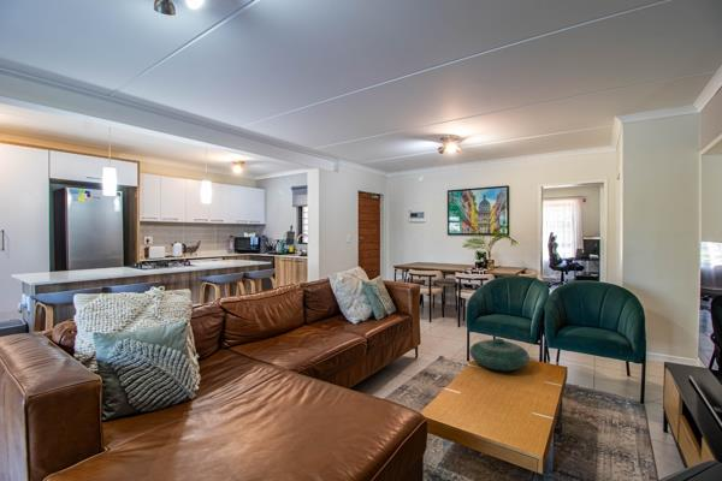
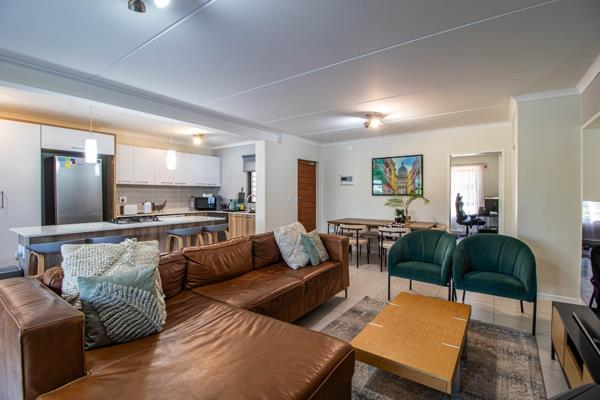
- decorative bowl [468,337,531,373]
